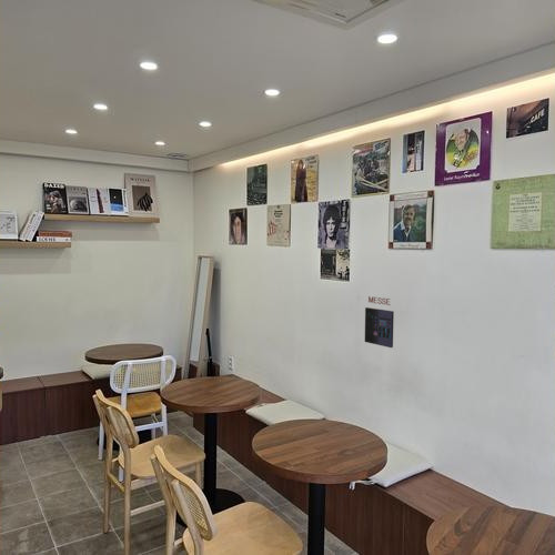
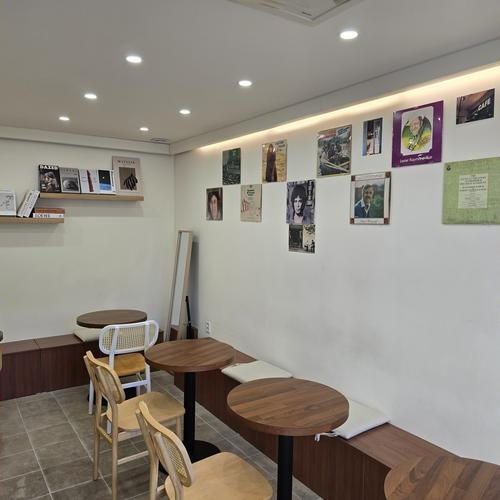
- album cover [364,295,395,349]
